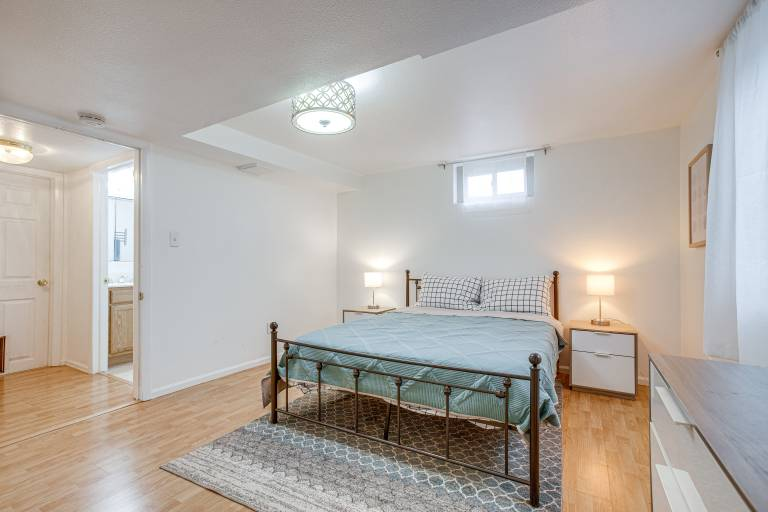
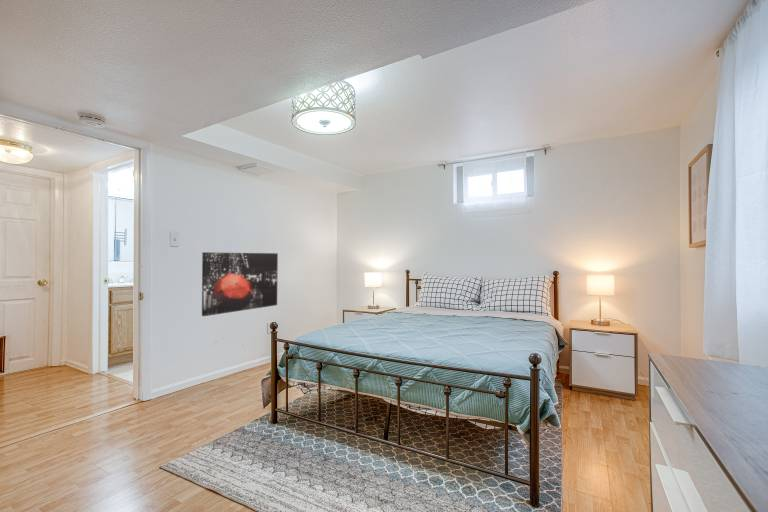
+ wall art [201,251,279,317]
